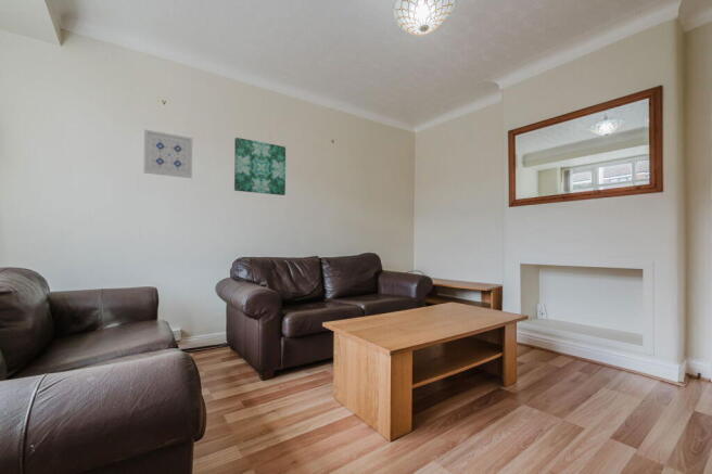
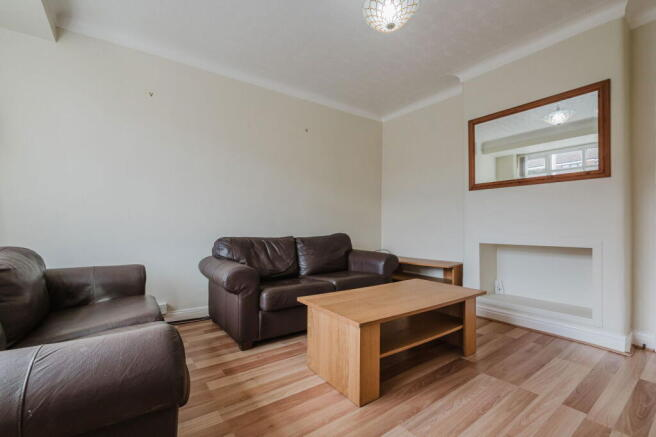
- wall art [143,128,193,179]
- wall art [233,137,287,196]
